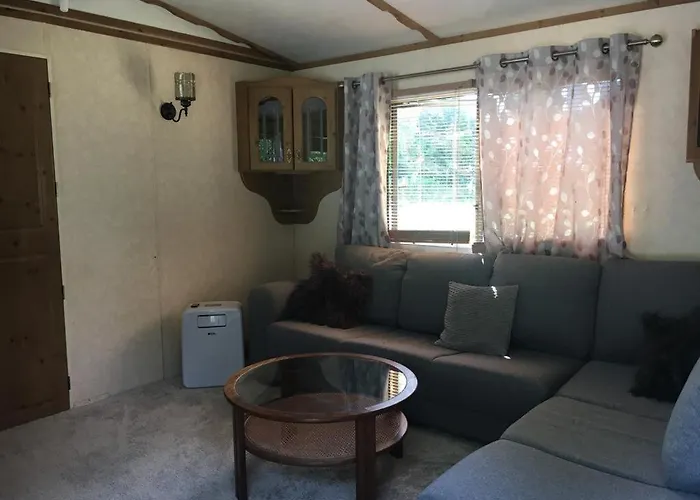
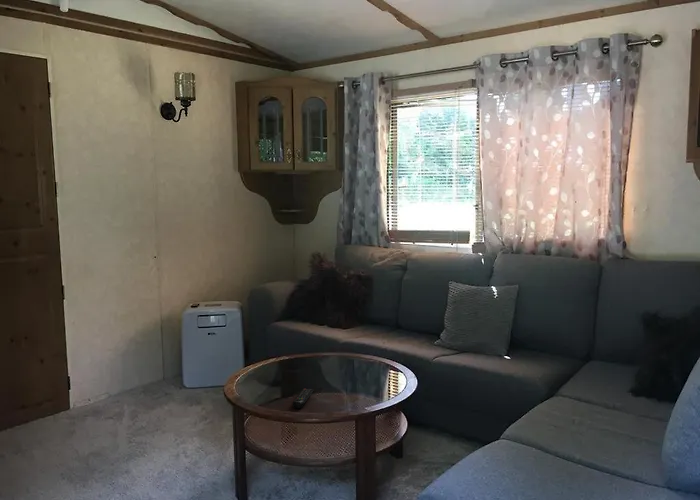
+ remote control [292,388,314,409]
